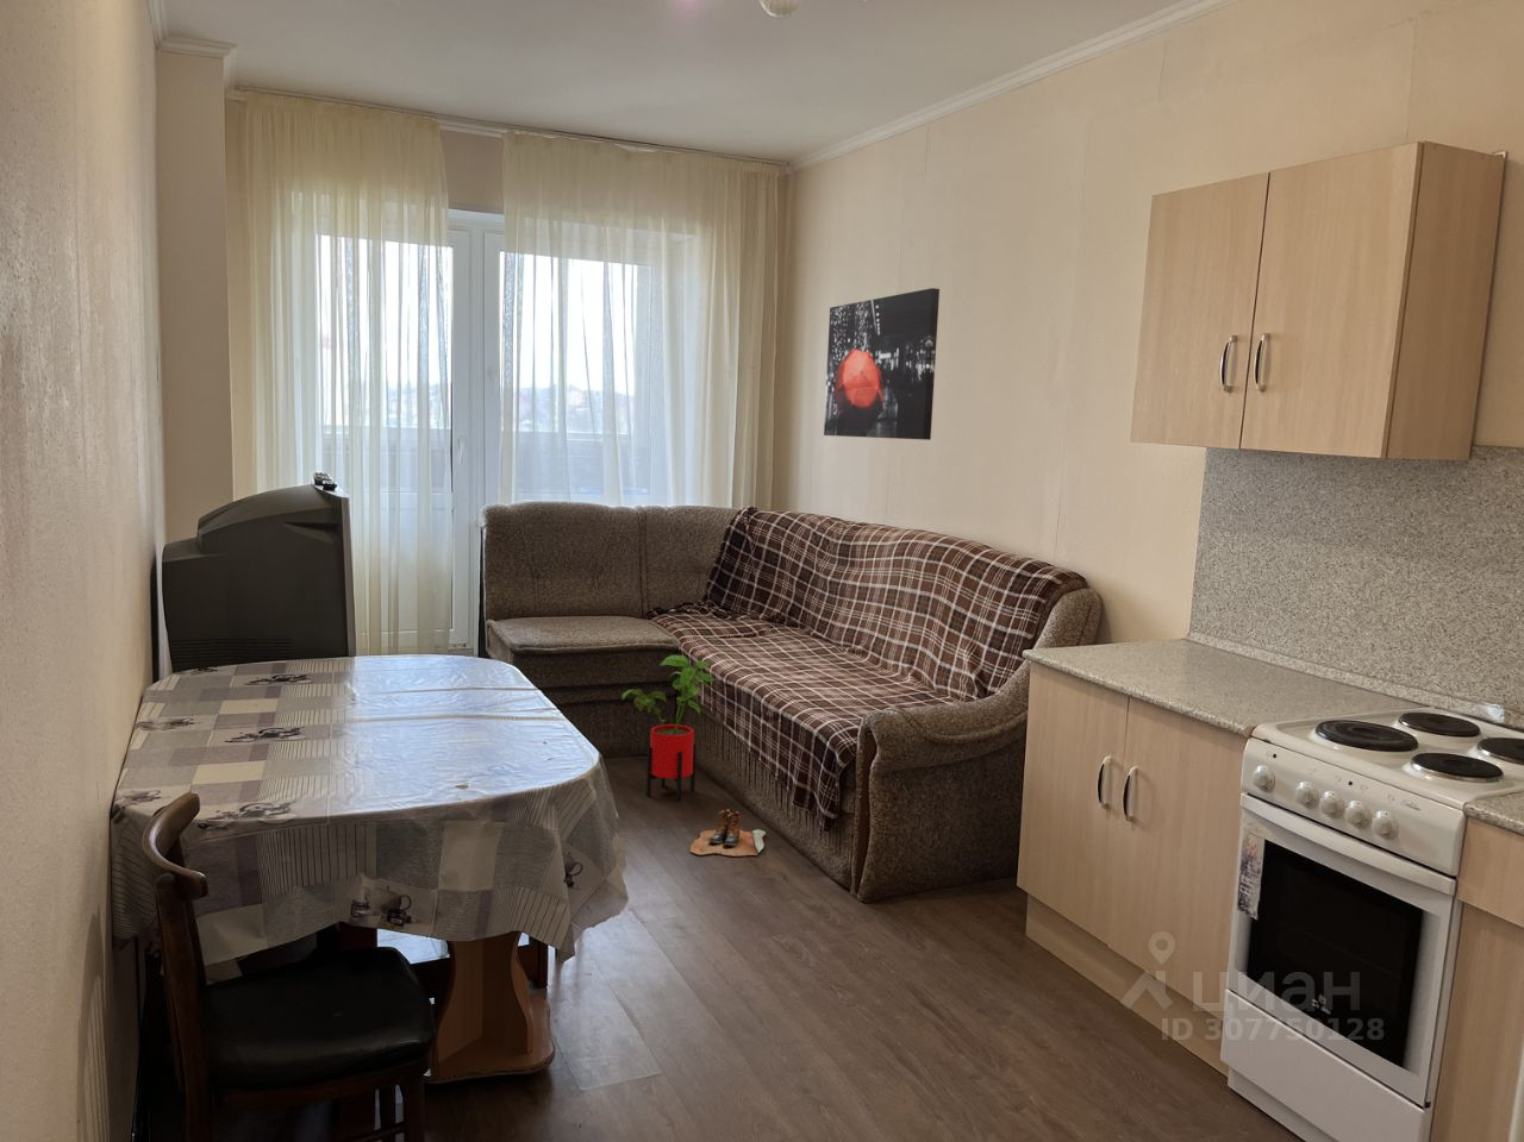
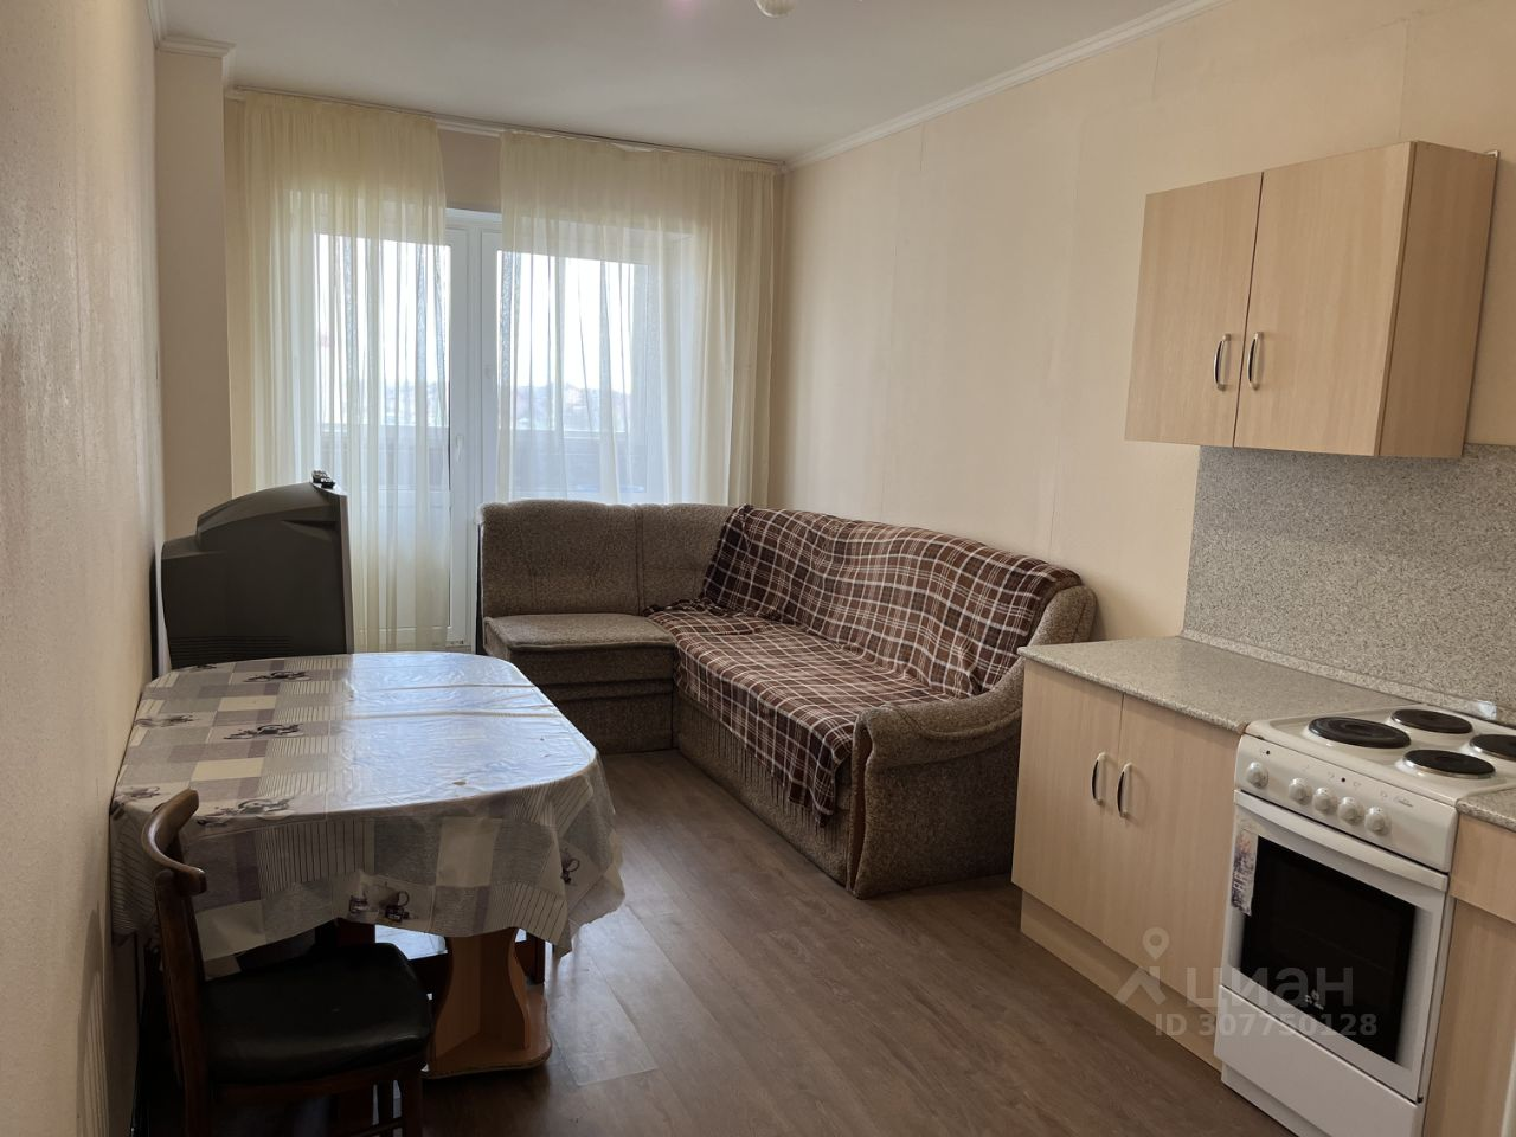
- house plant [622,654,715,801]
- wall art [823,287,941,441]
- boots [689,809,767,858]
